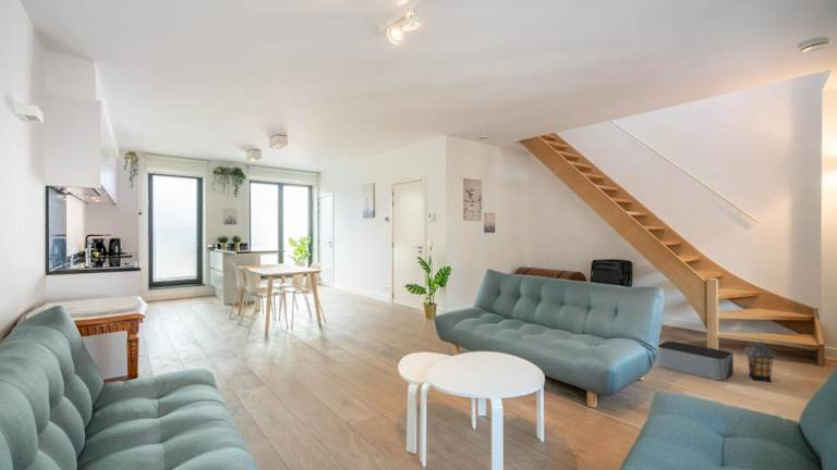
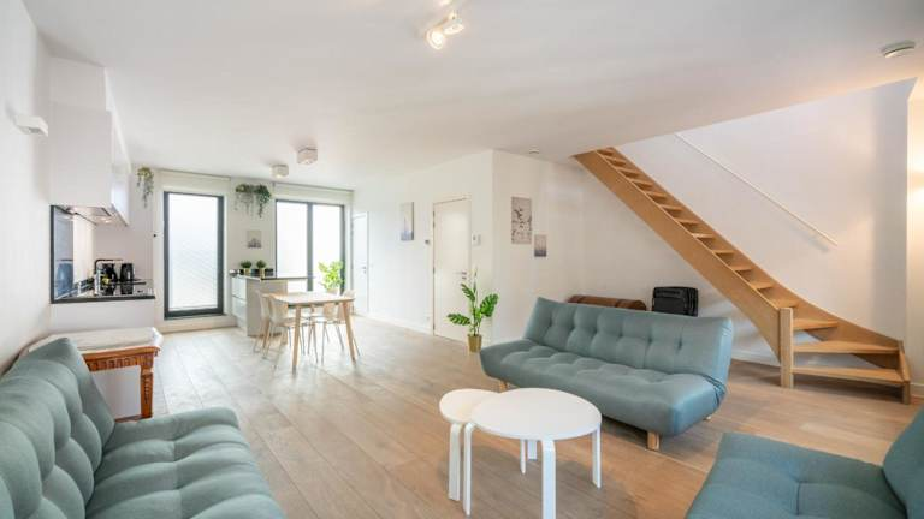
- storage bin [656,339,735,382]
- lantern [743,341,779,383]
